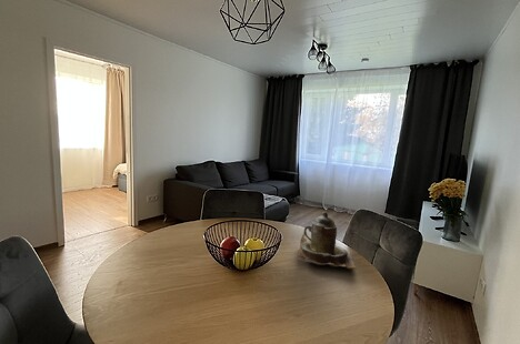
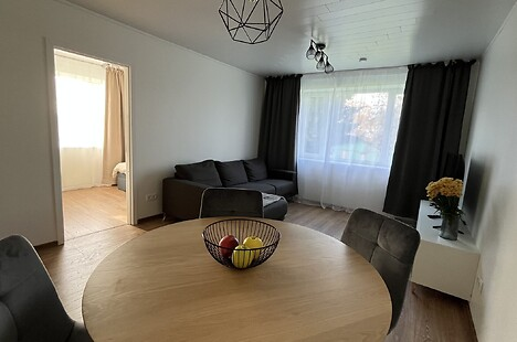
- teapot [297,211,358,271]
